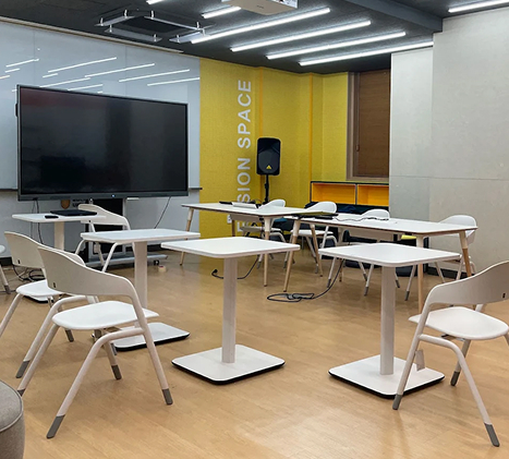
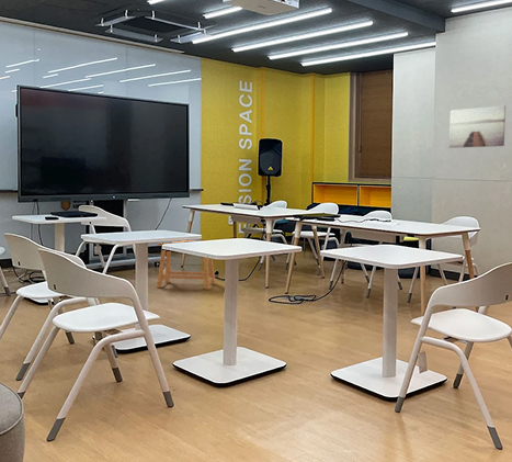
+ wall art [448,104,507,149]
+ stool [156,239,216,291]
